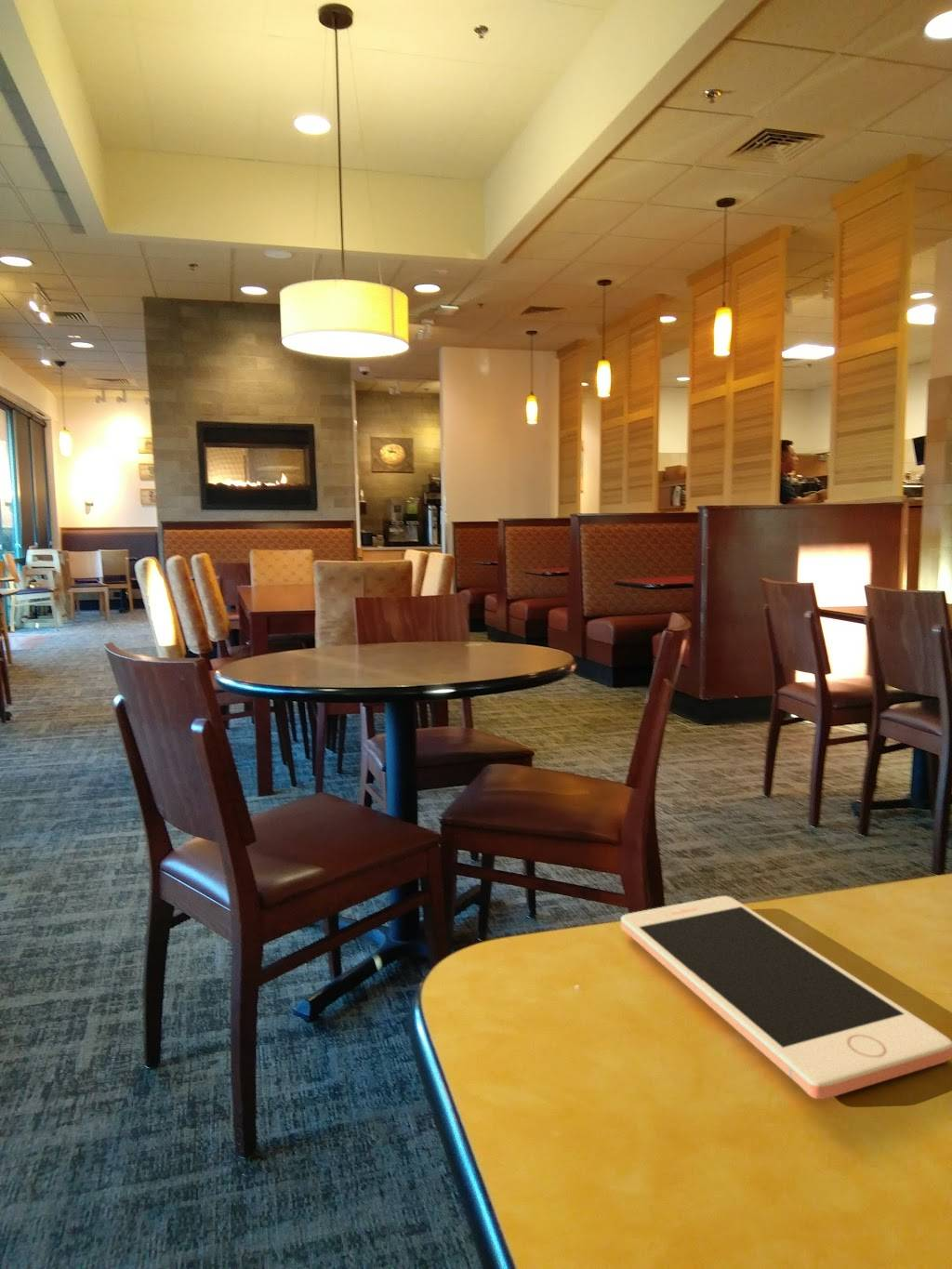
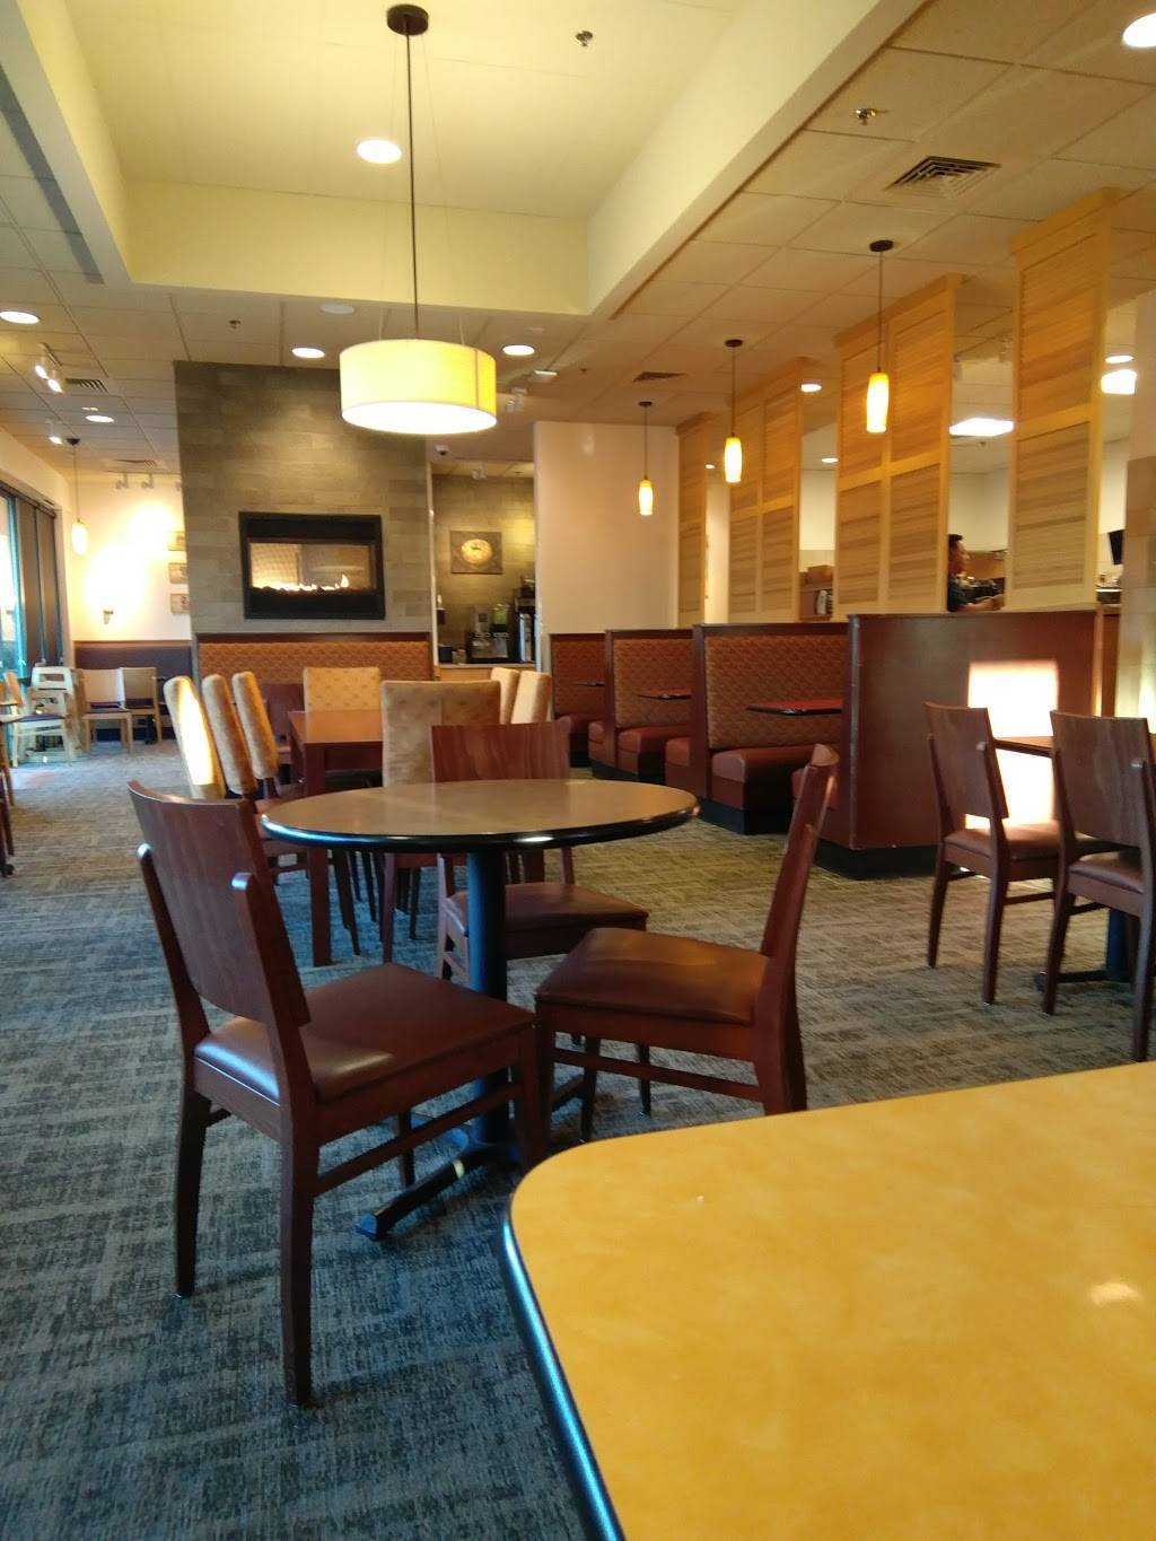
- cell phone [620,895,952,1100]
